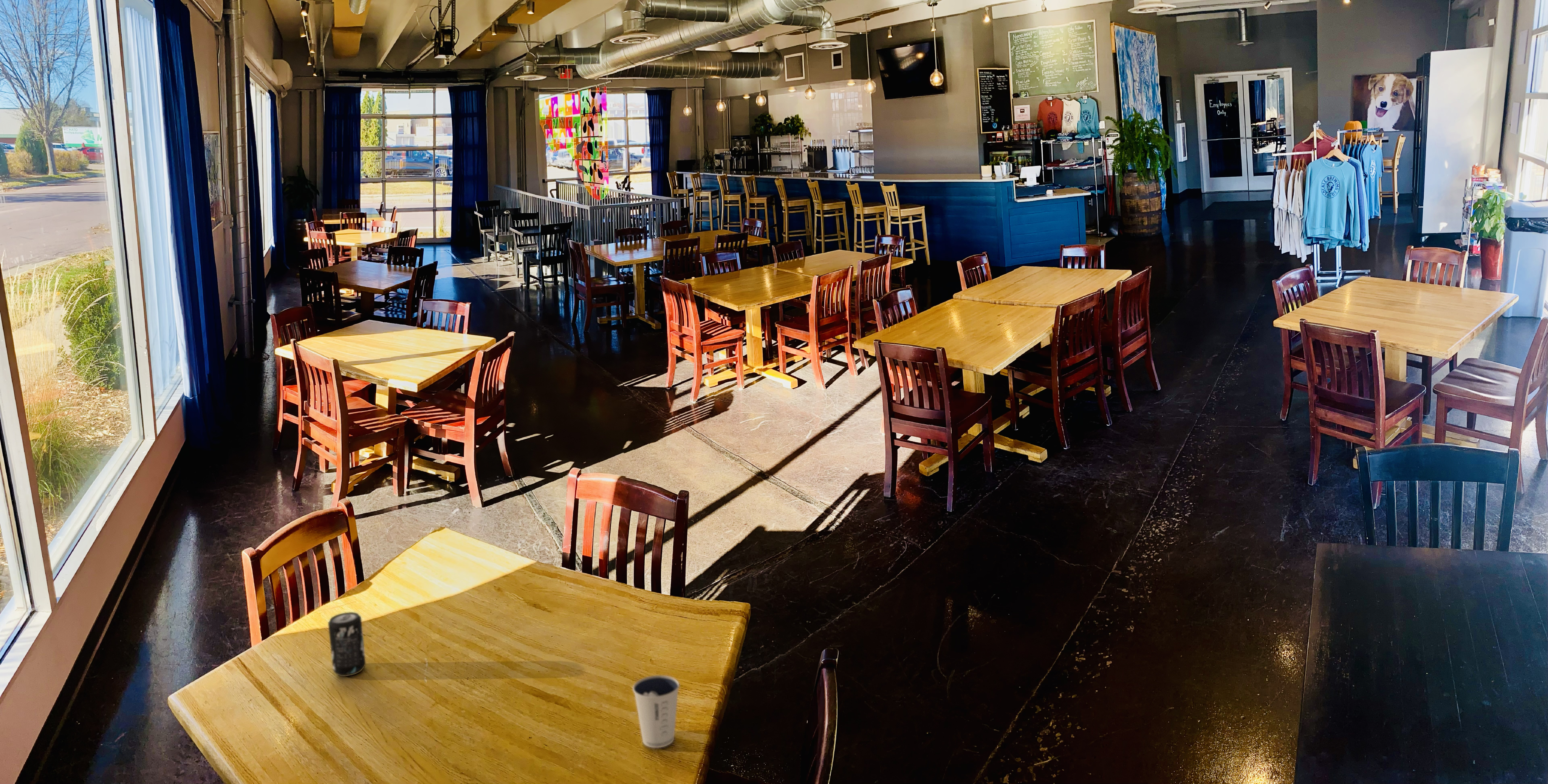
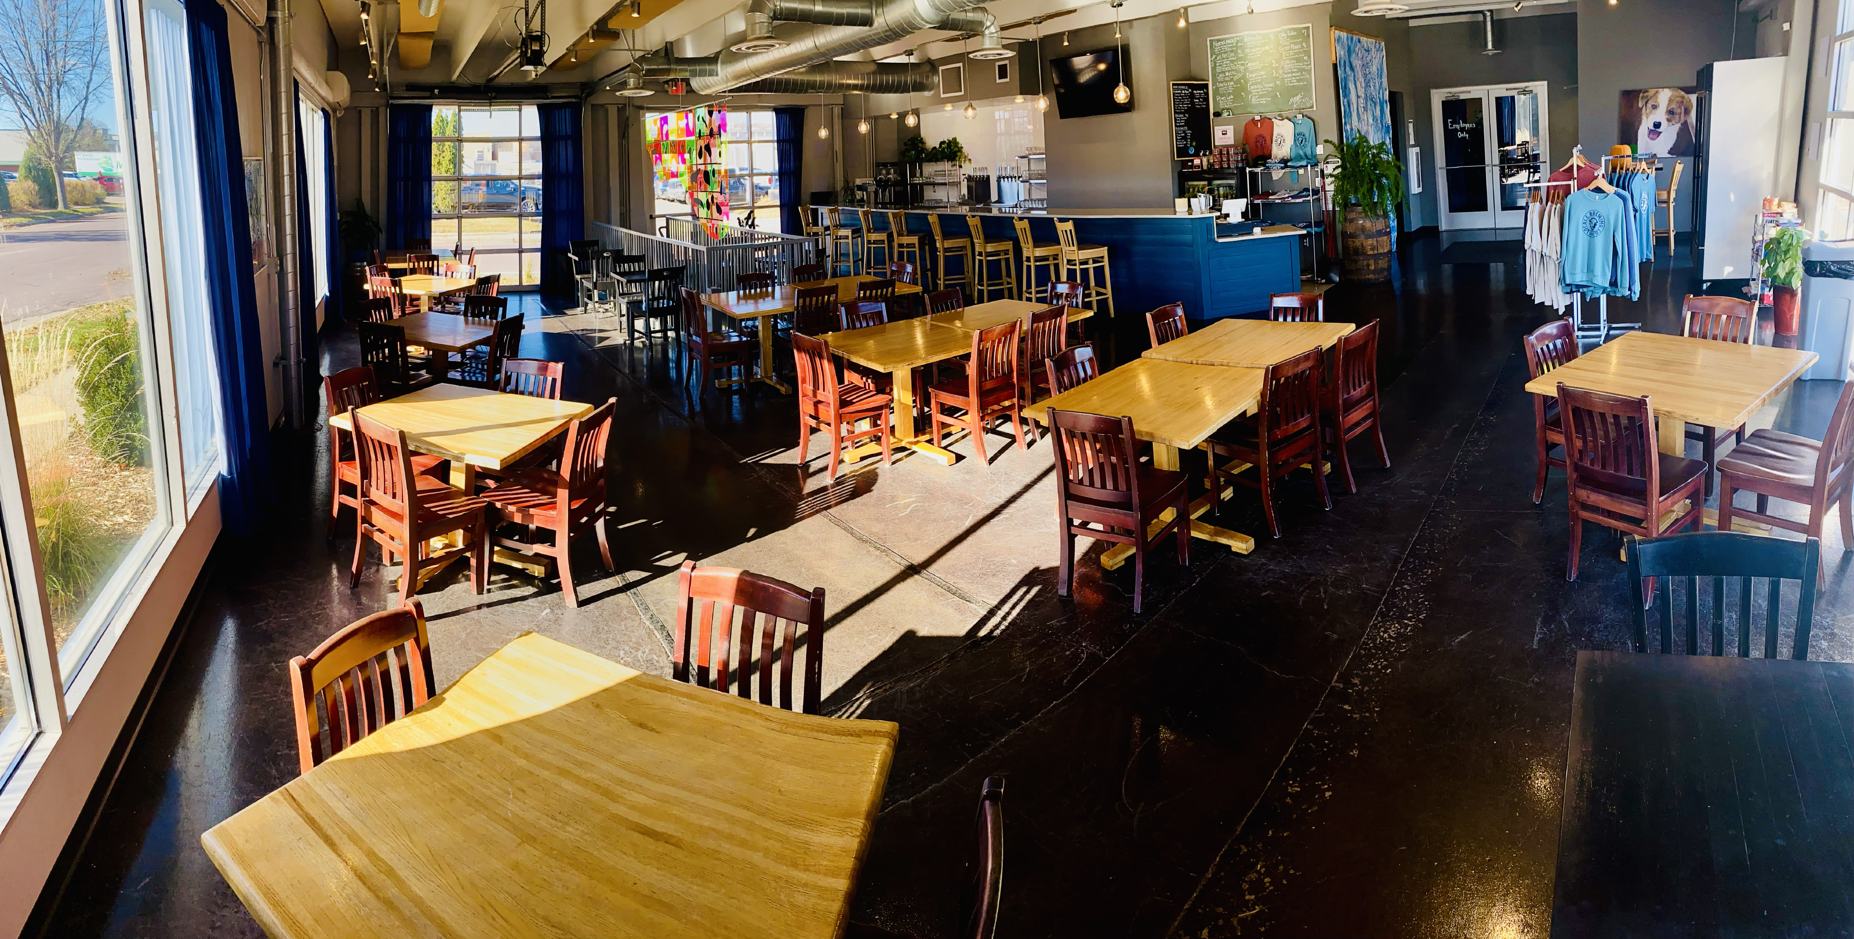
- dixie cup [632,675,680,748]
- beverage can [328,612,366,677]
